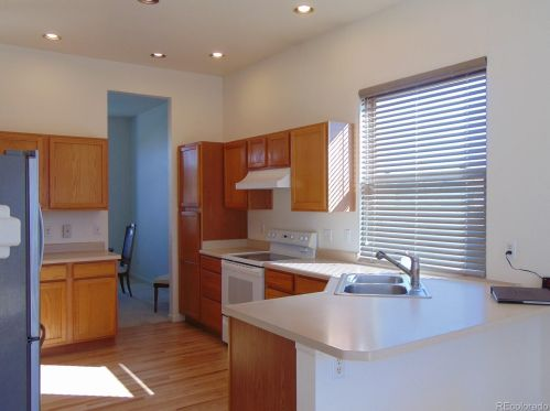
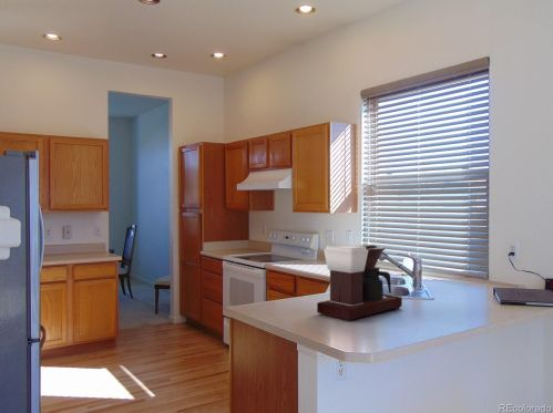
+ coffee maker [316,244,403,322]
